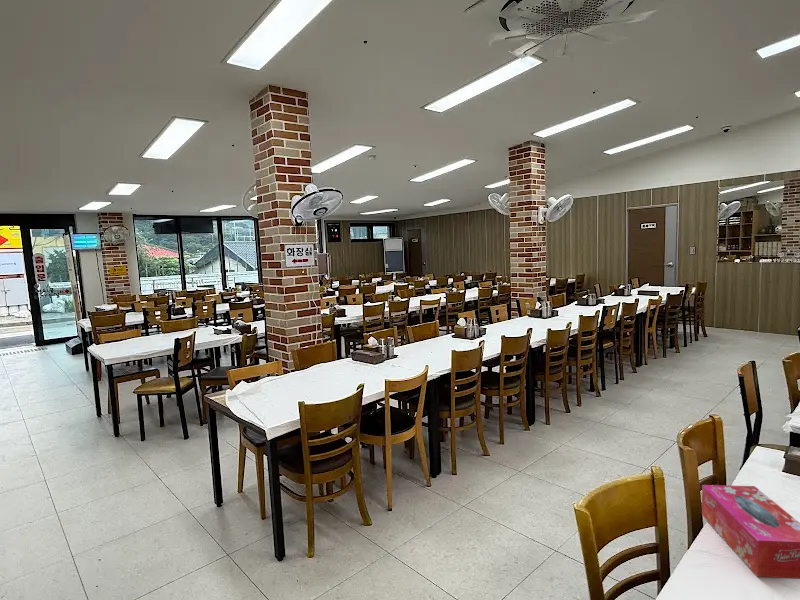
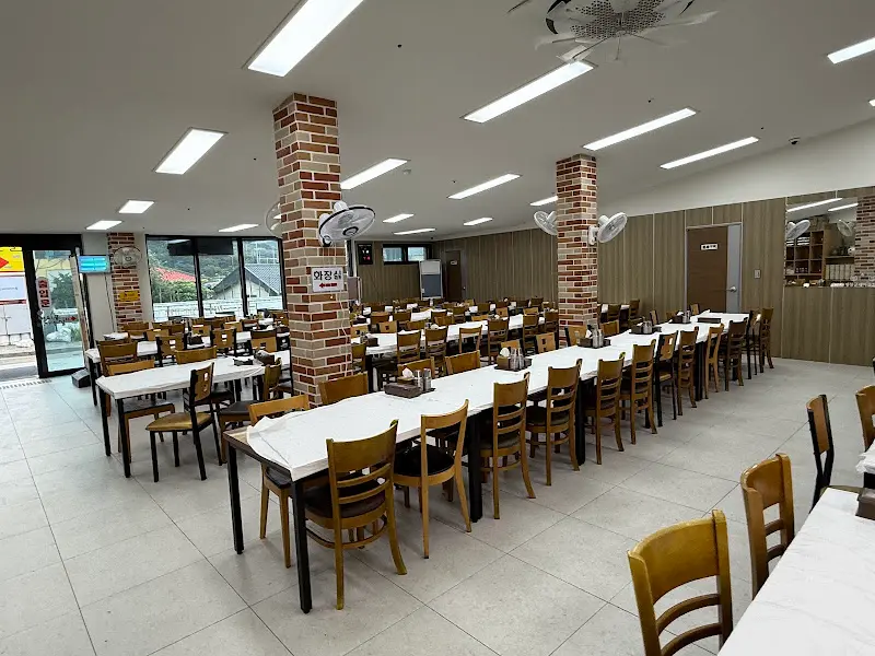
- tissue box [701,484,800,580]
